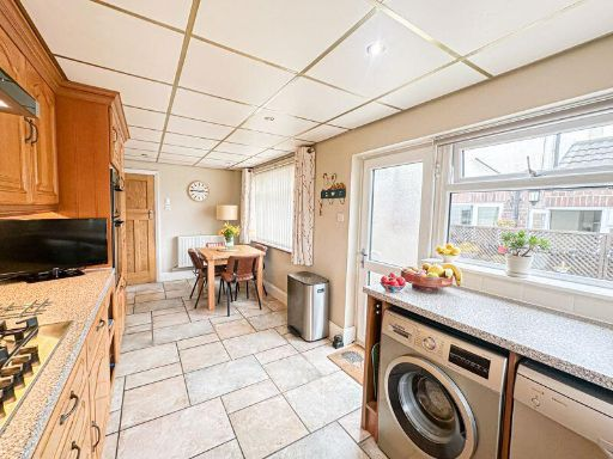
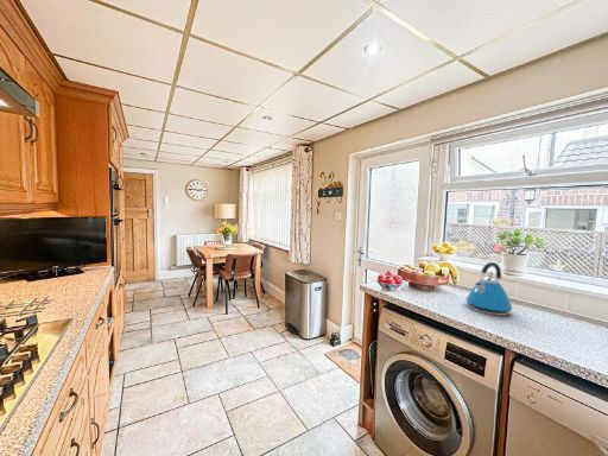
+ kettle [464,261,513,317]
